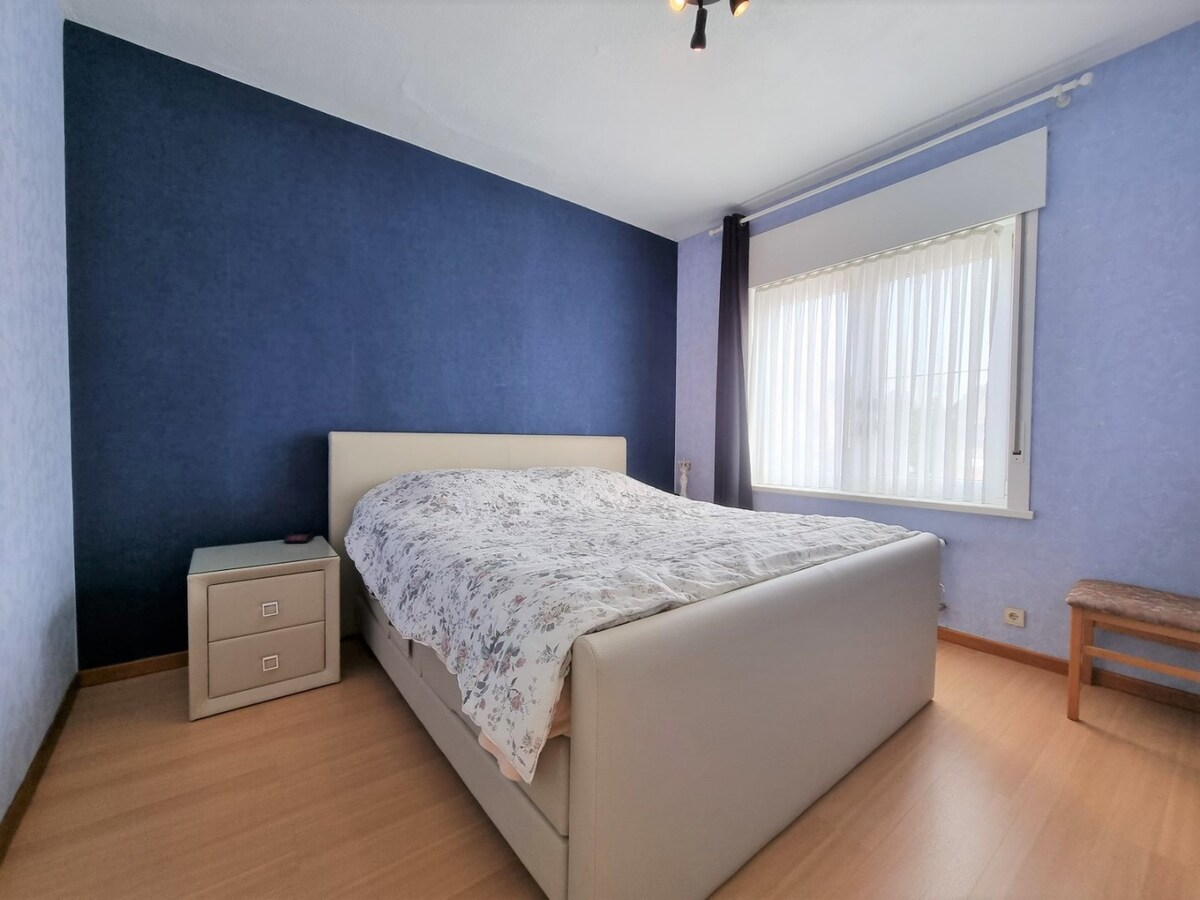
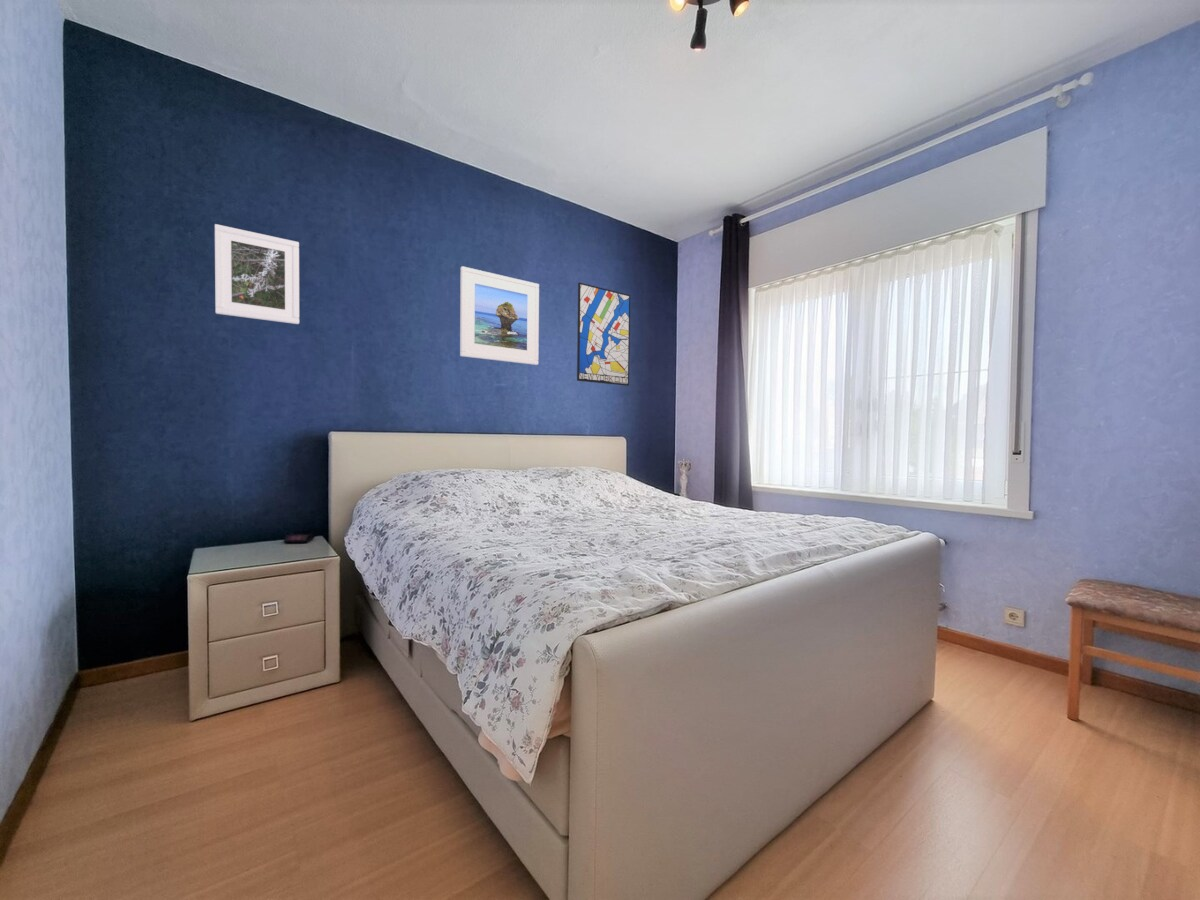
+ wall art [576,282,631,387]
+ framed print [214,223,300,325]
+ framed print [459,265,540,366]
